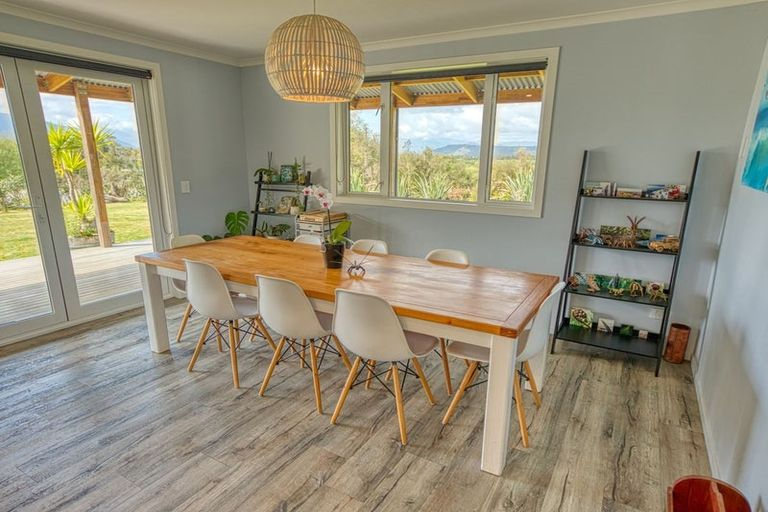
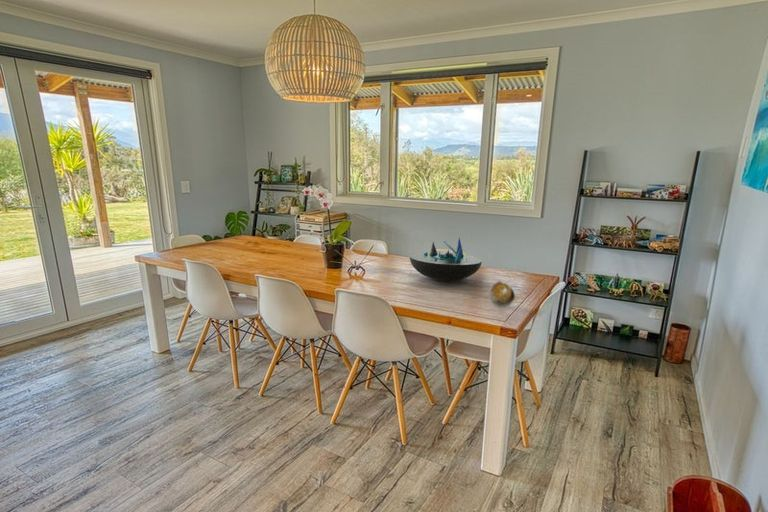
+ jar [489,280,516,308]
+ decorative bowl [409,237,483,282]
